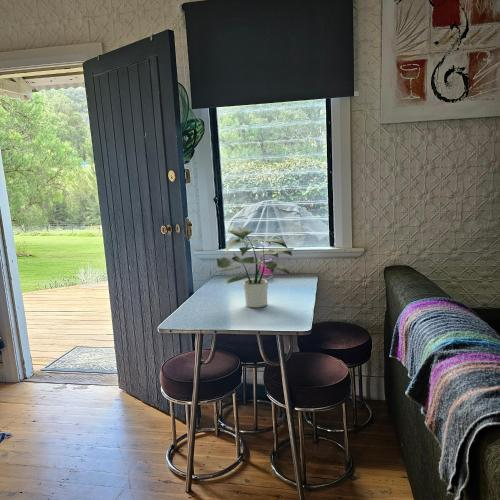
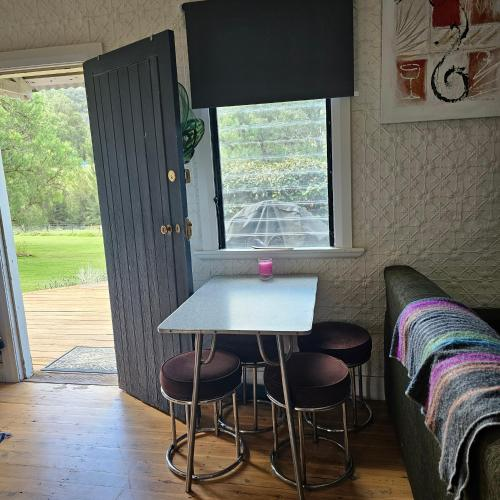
- potted plant [216,226,293,309]
